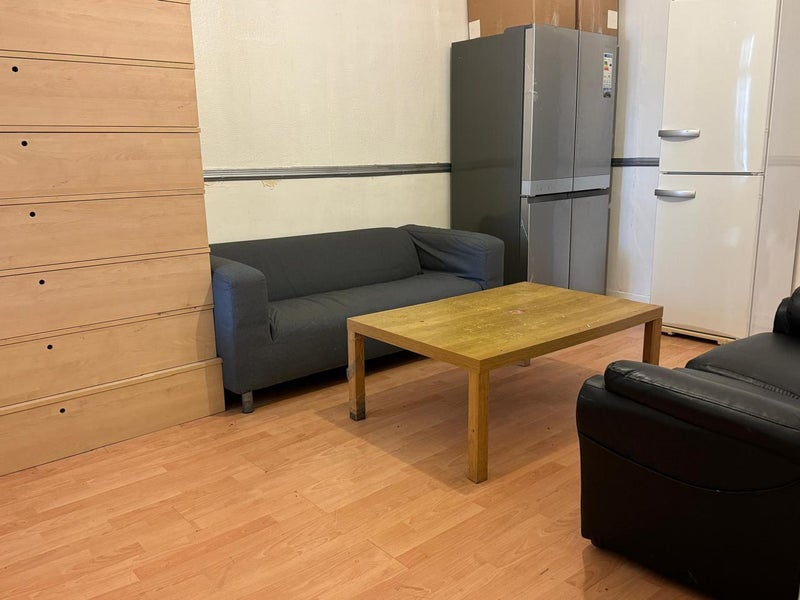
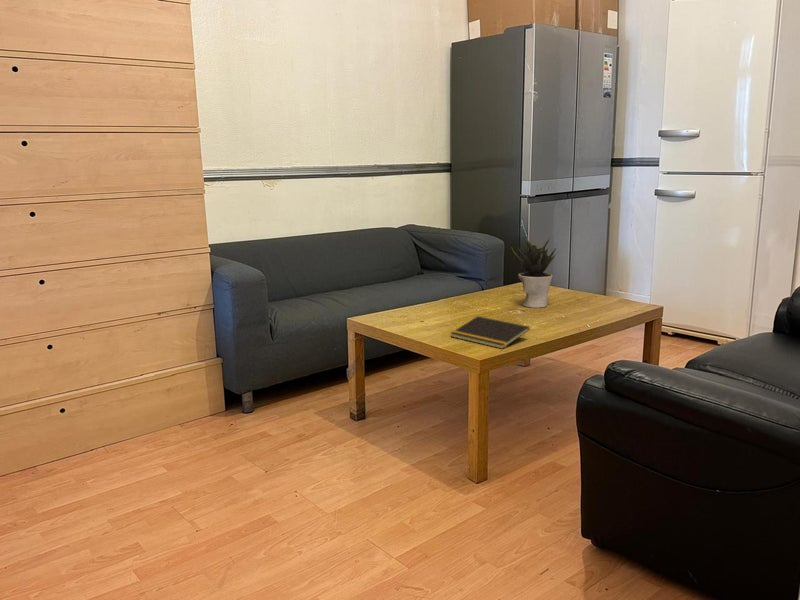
+ potted plant [511,236,559,309]
+ notepad [449,315,531,350]
